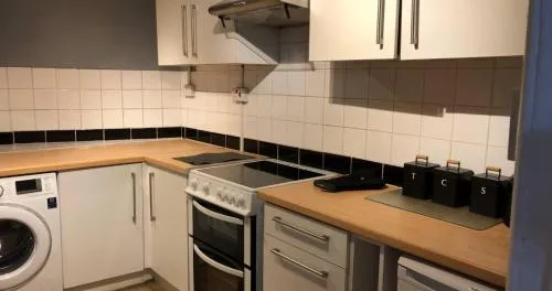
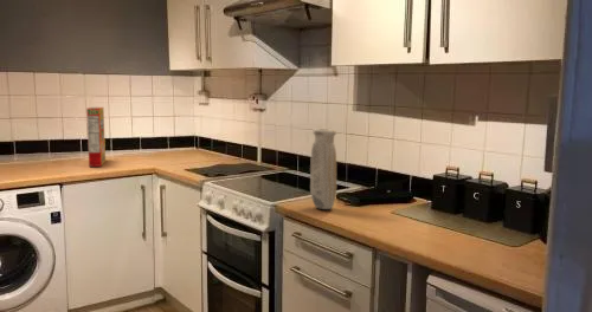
+ cereal box [85,106,107,168]
+ vase [309,128,337,210]
